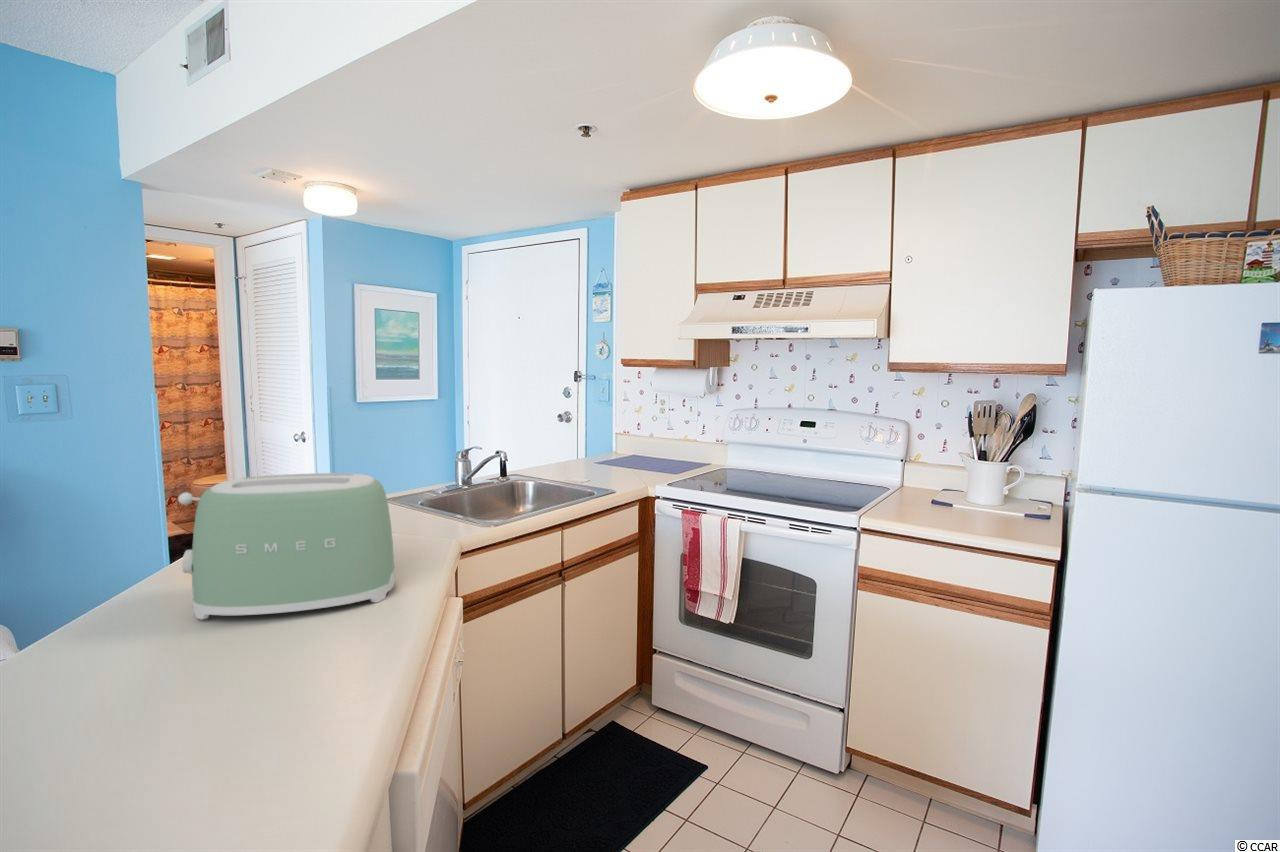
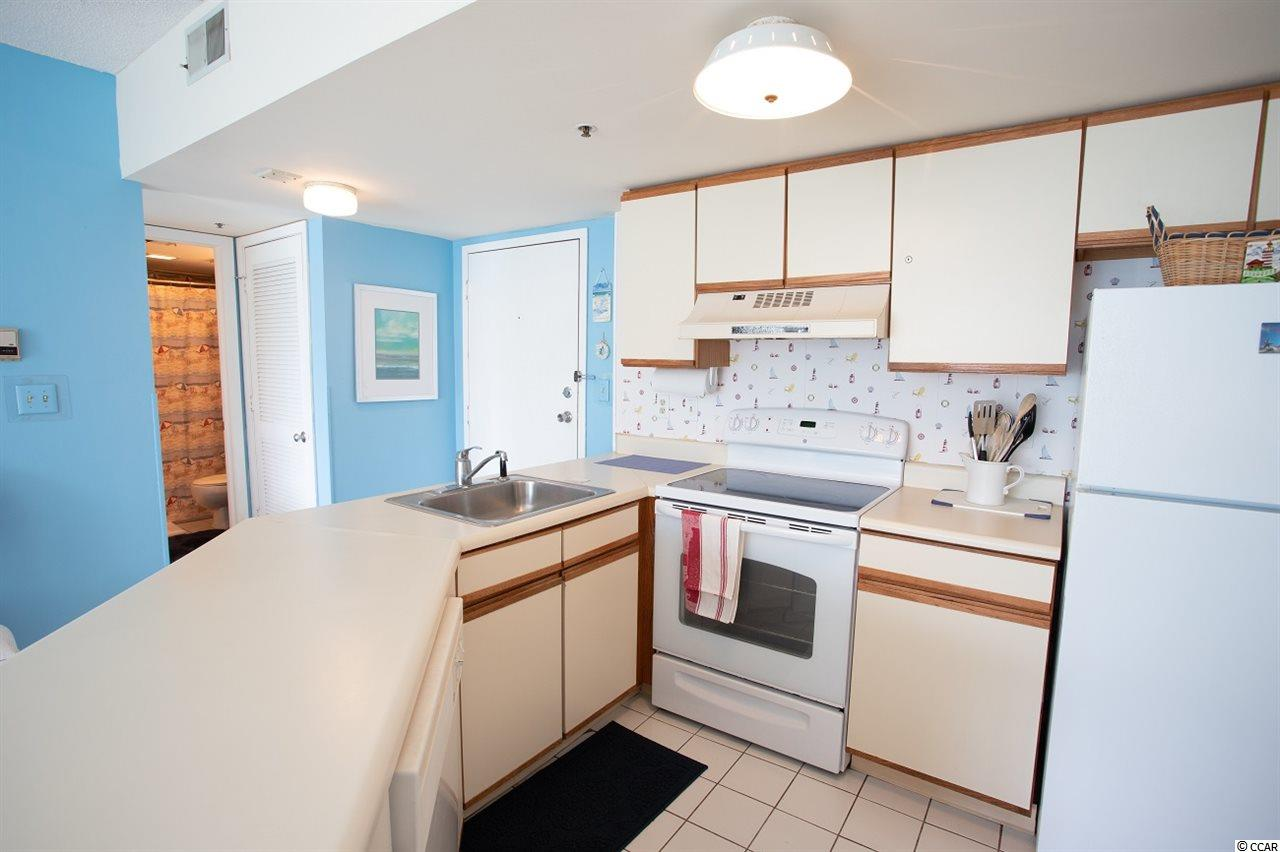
- toaster [177,472,396,621]
